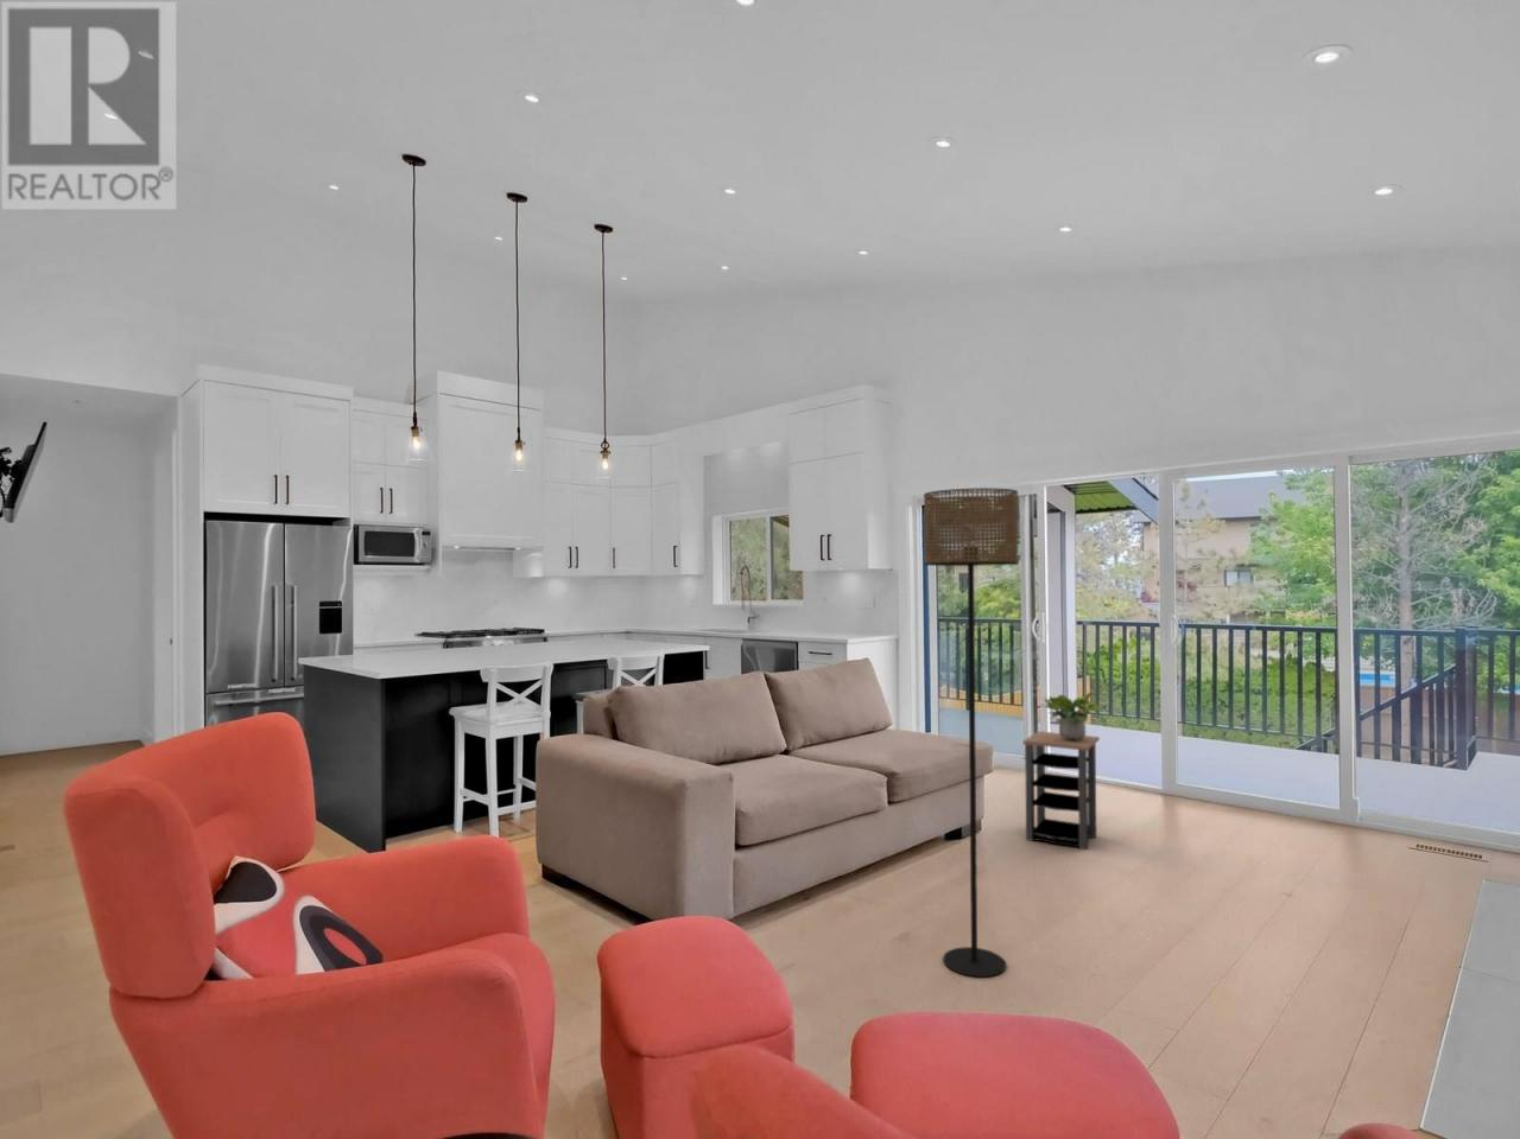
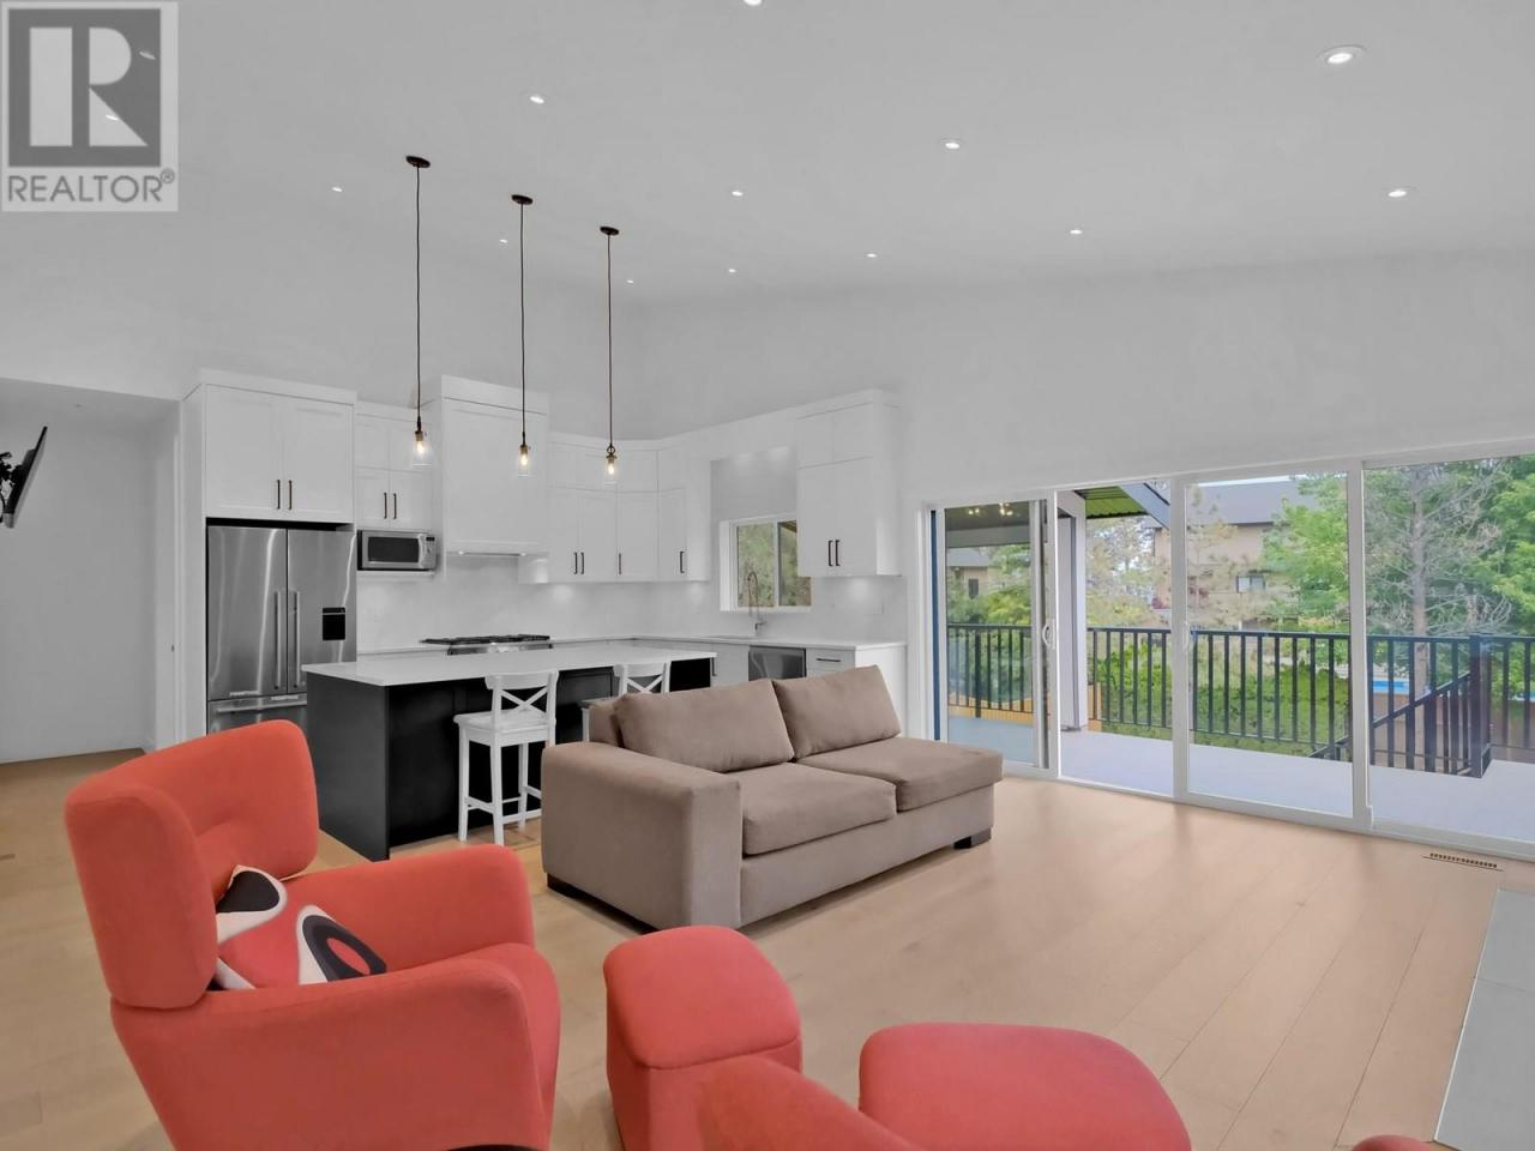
- side table [1022,730,1101,851]
- potted plant [1038,690,1103,742]
- floor lamp [923,487,1020,979]
